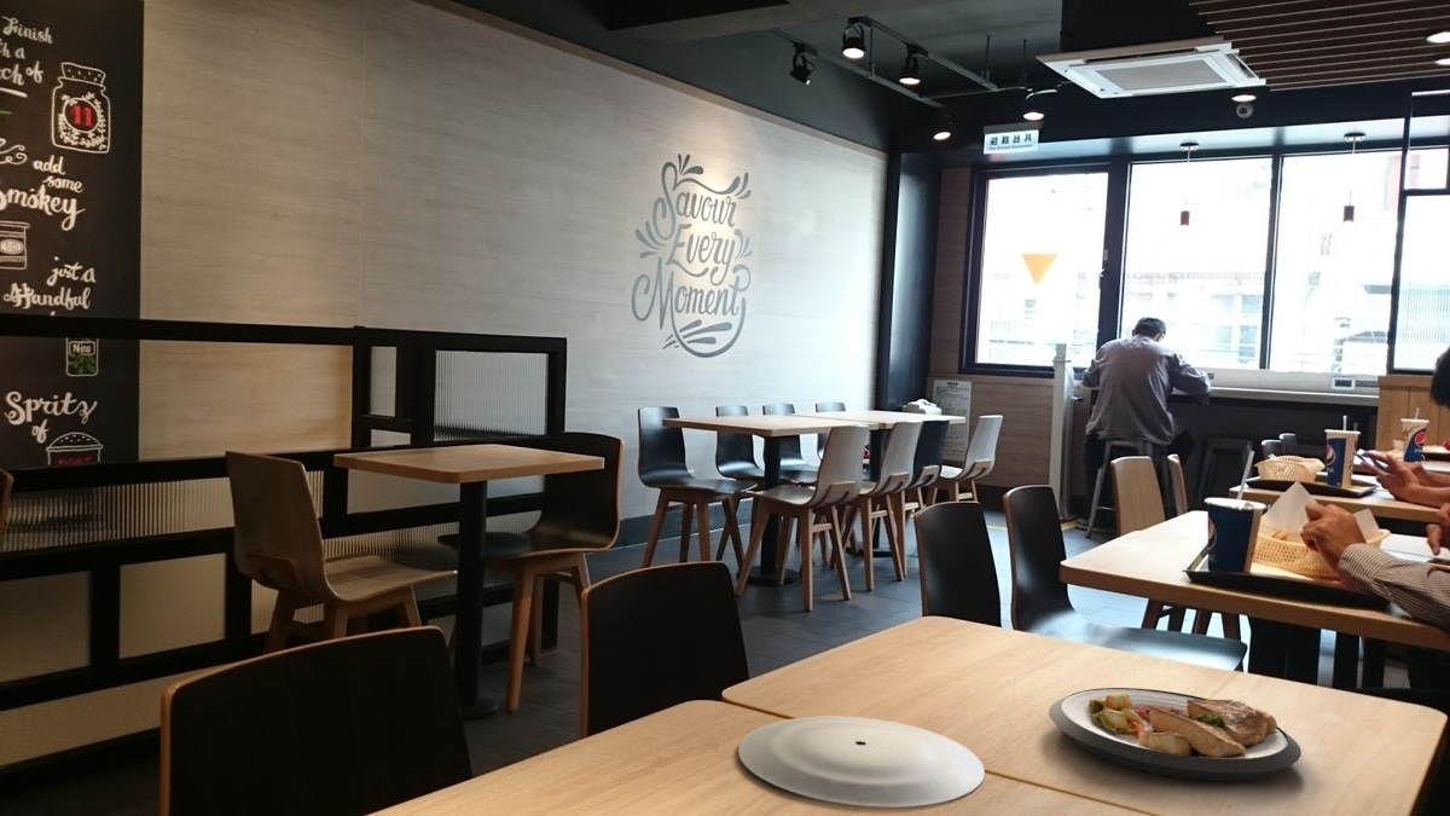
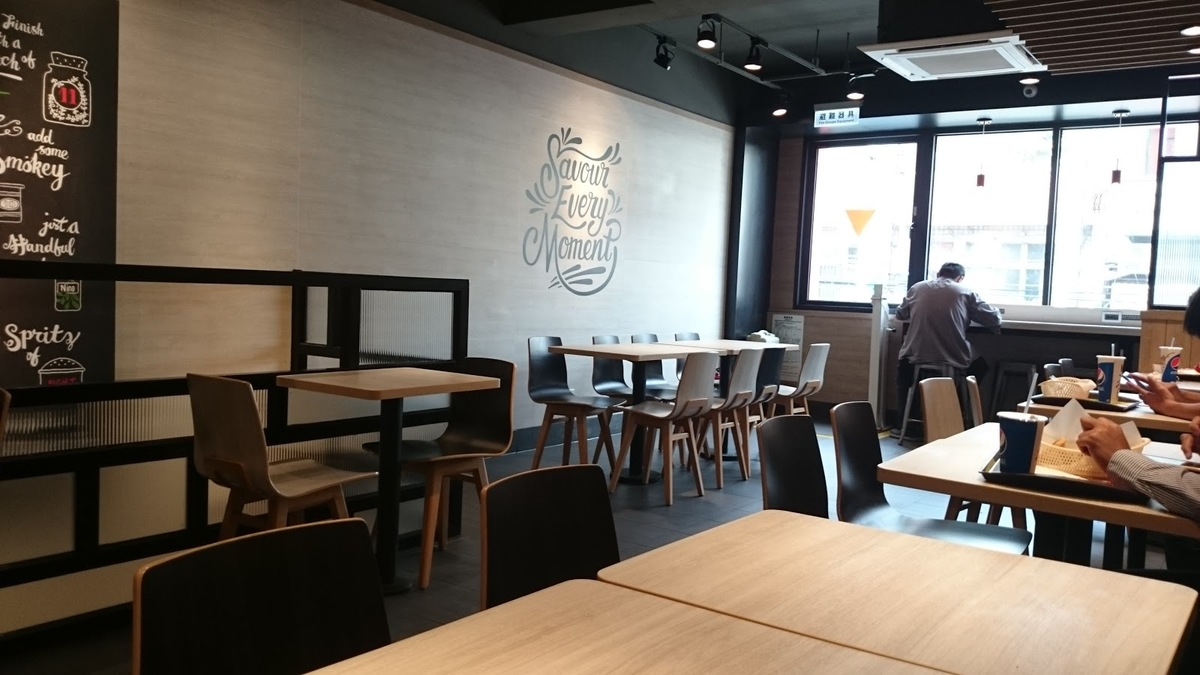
- plate [737,714,986,808]
- plate [1048,687,1303,782]
